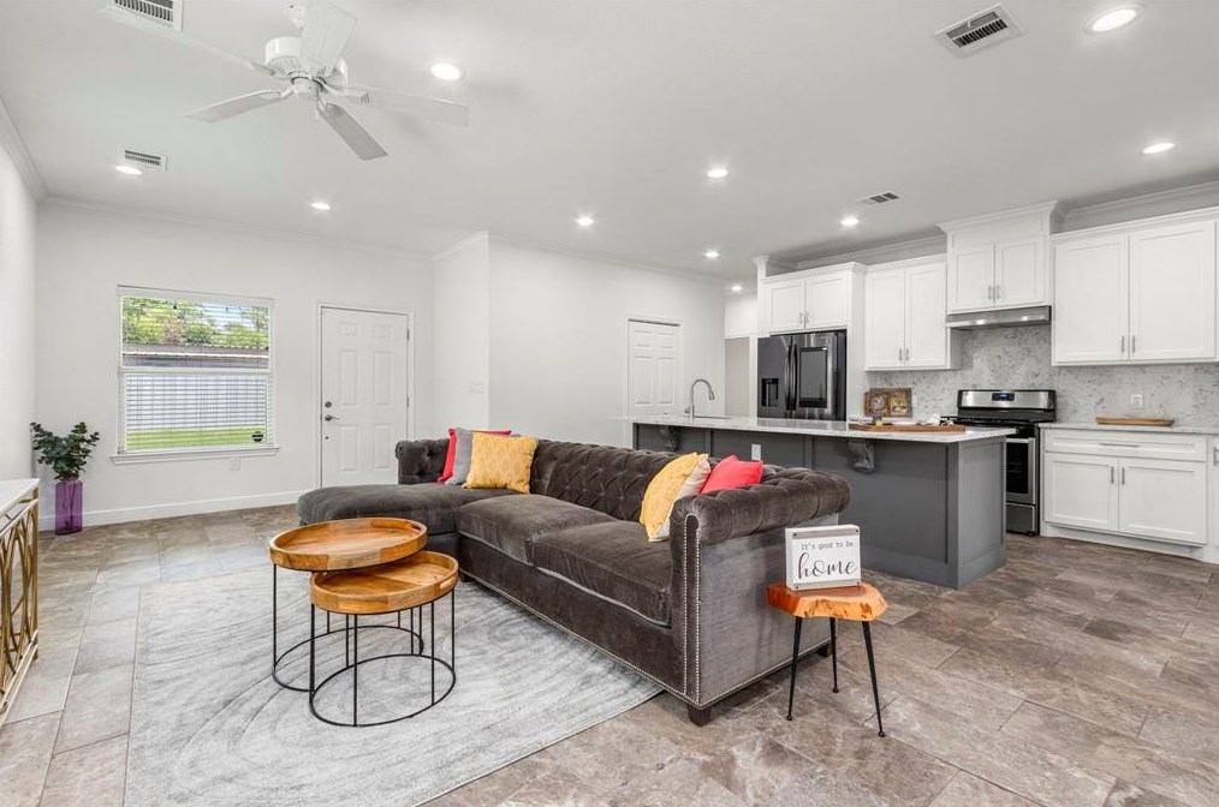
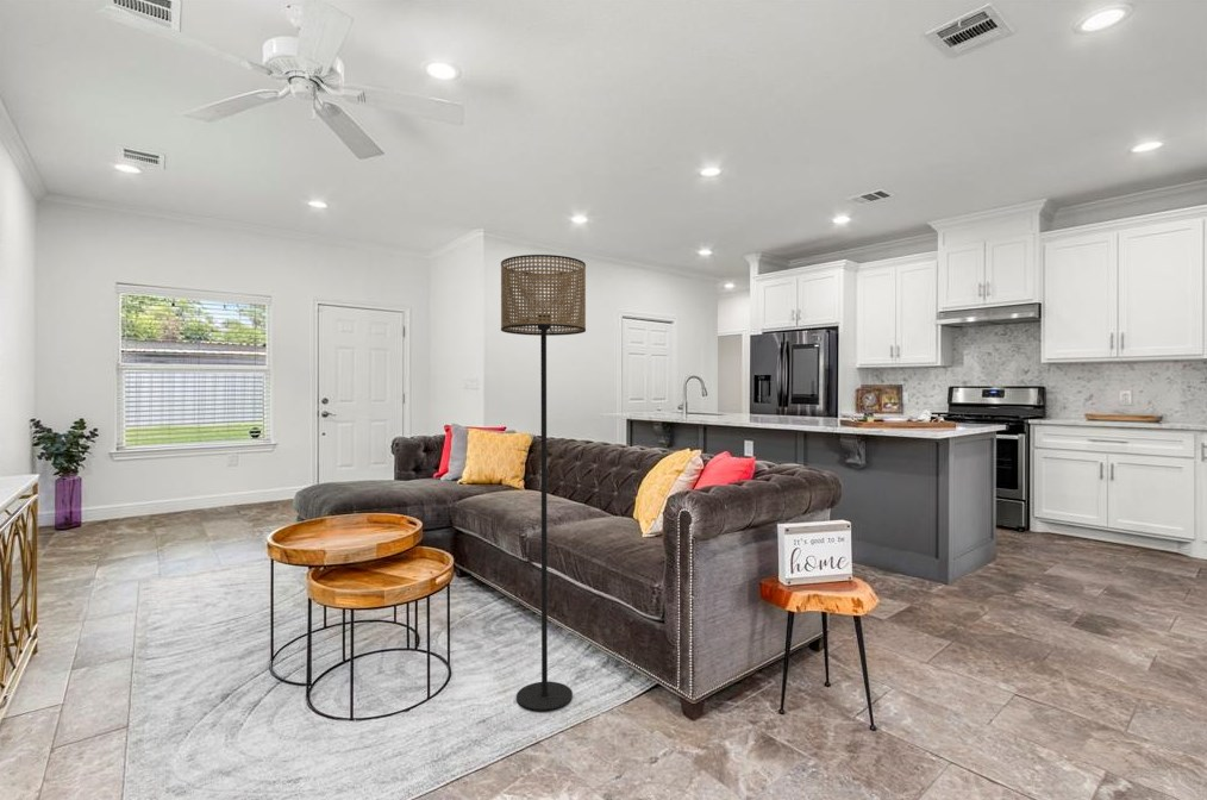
+ floor lamp [500,254,587,712]
